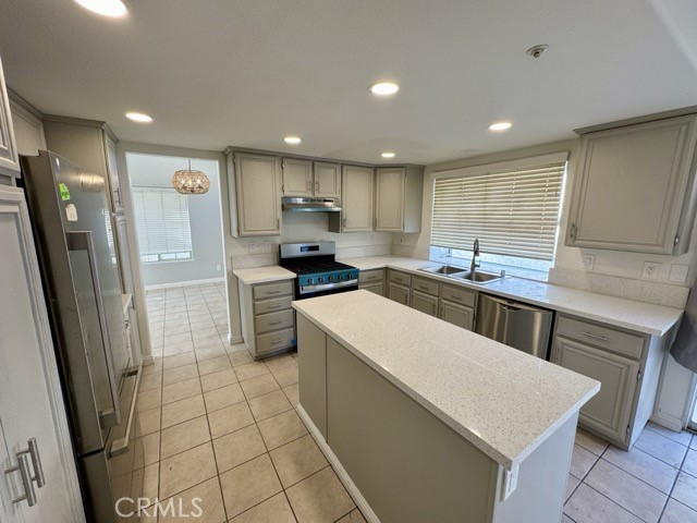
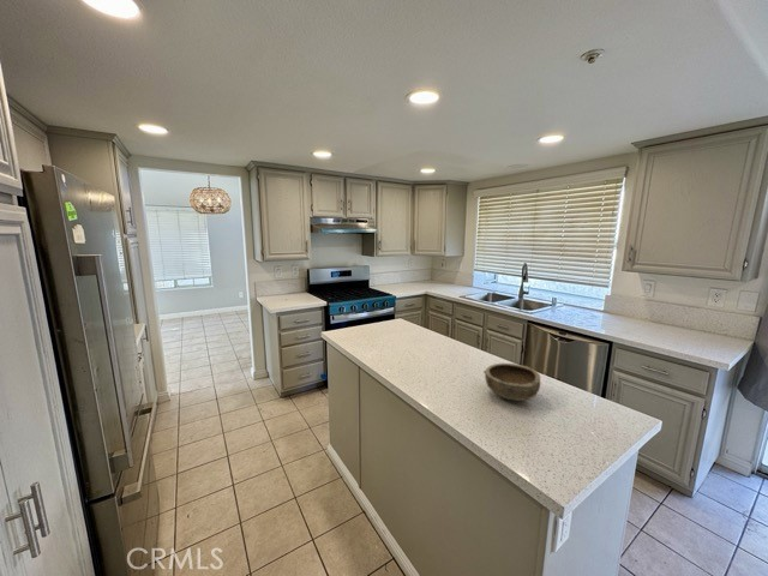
+ bowl [482,362,541,402]
